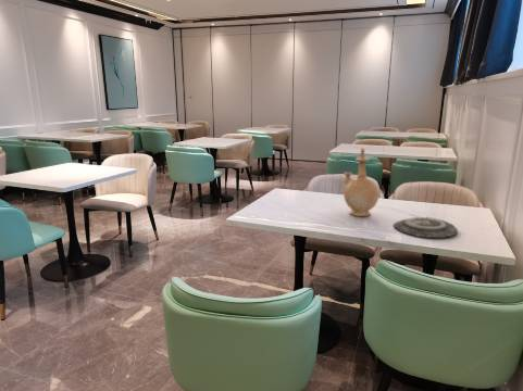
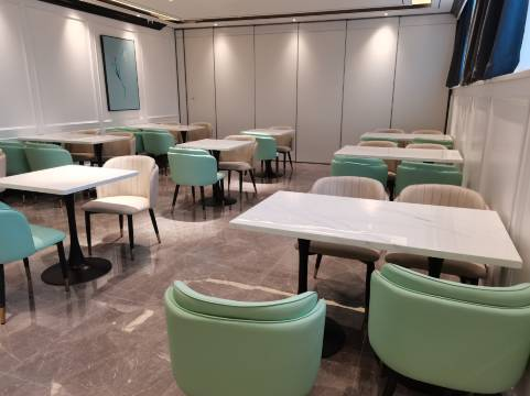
- vase [343,148,381,217]
- plate [393,216,459,239]
